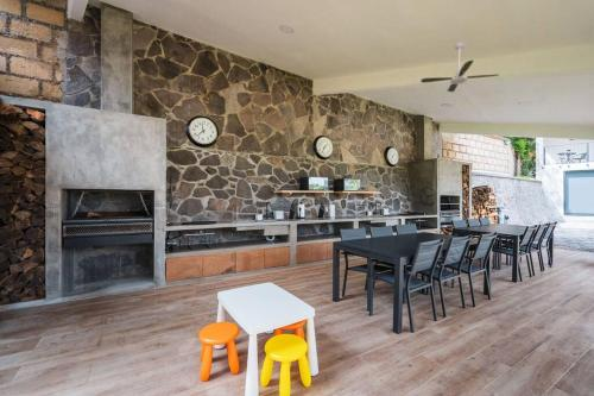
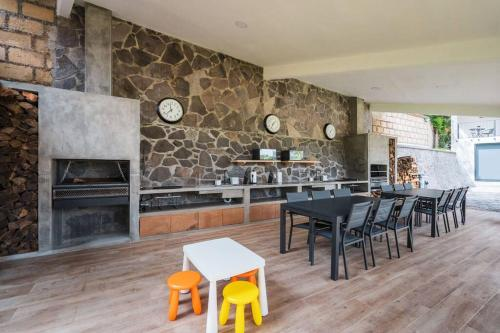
- ceiling fan [419,42,499,93]
